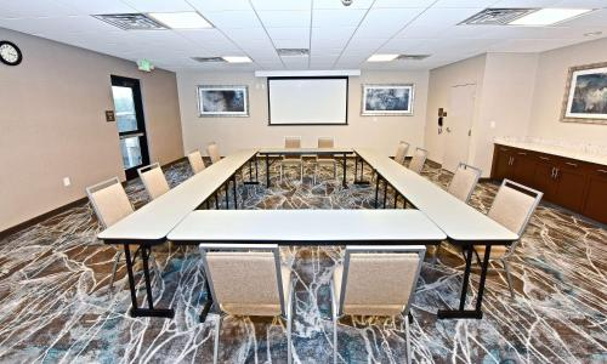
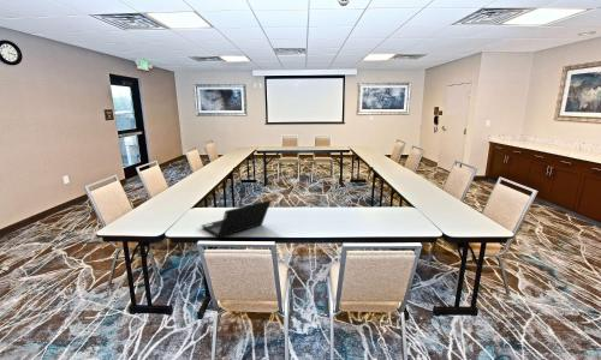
+ laptop computer [201,199,272,239]
